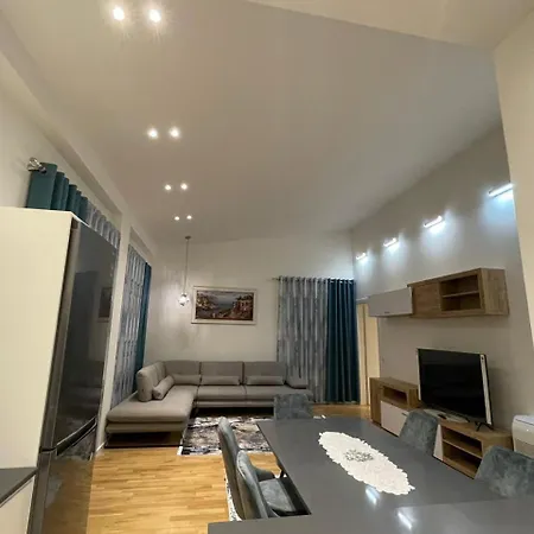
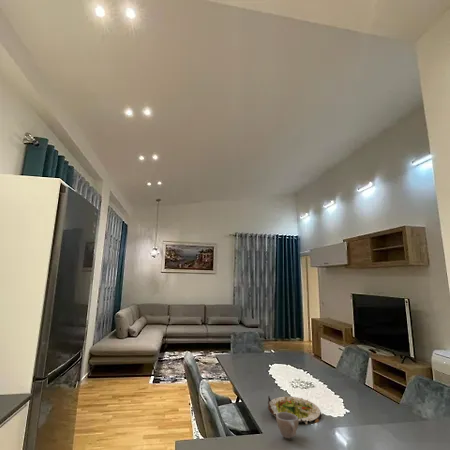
+ salad plate [267,395,323,425]
+ cup [275,412,299,440]
